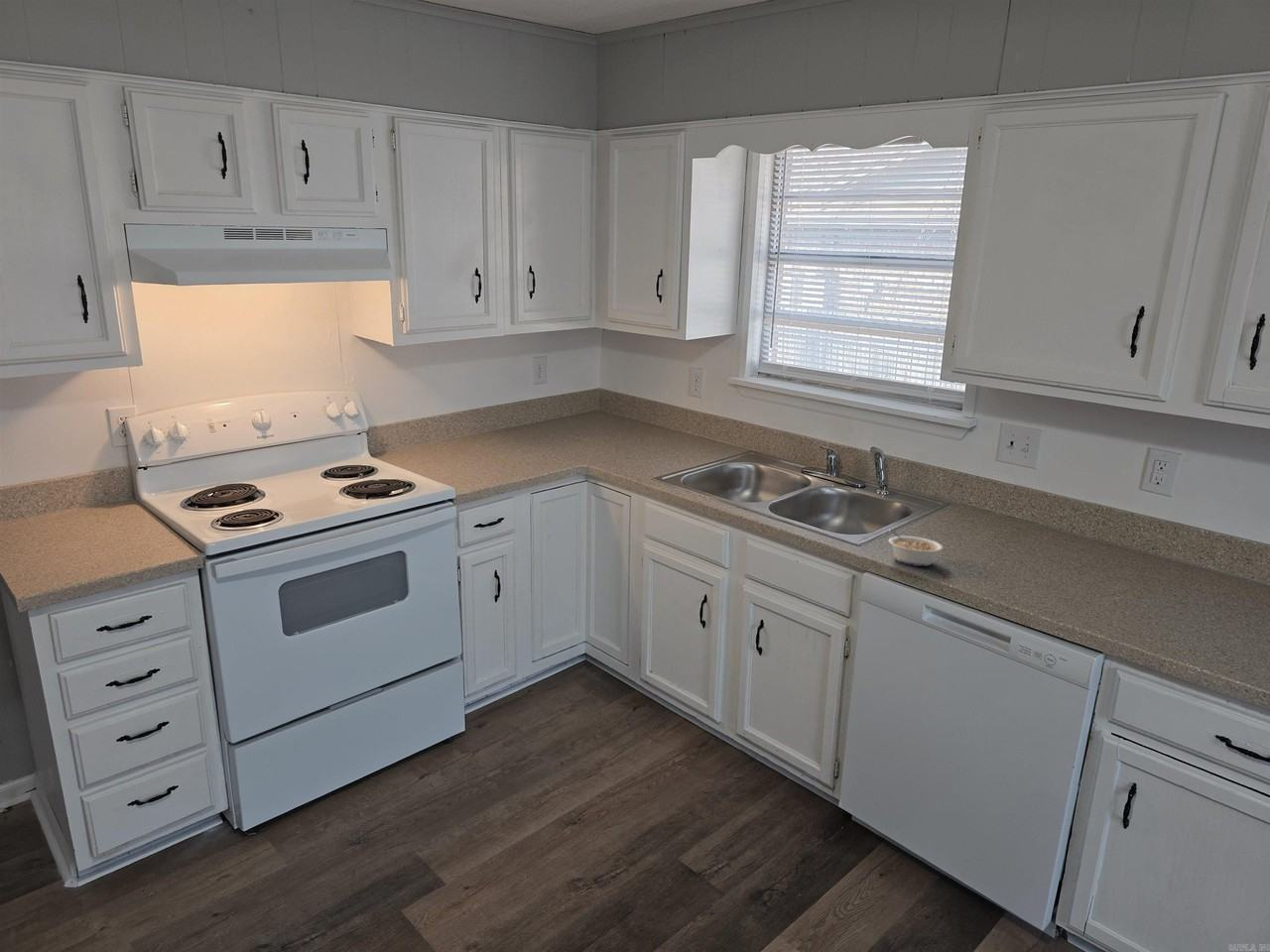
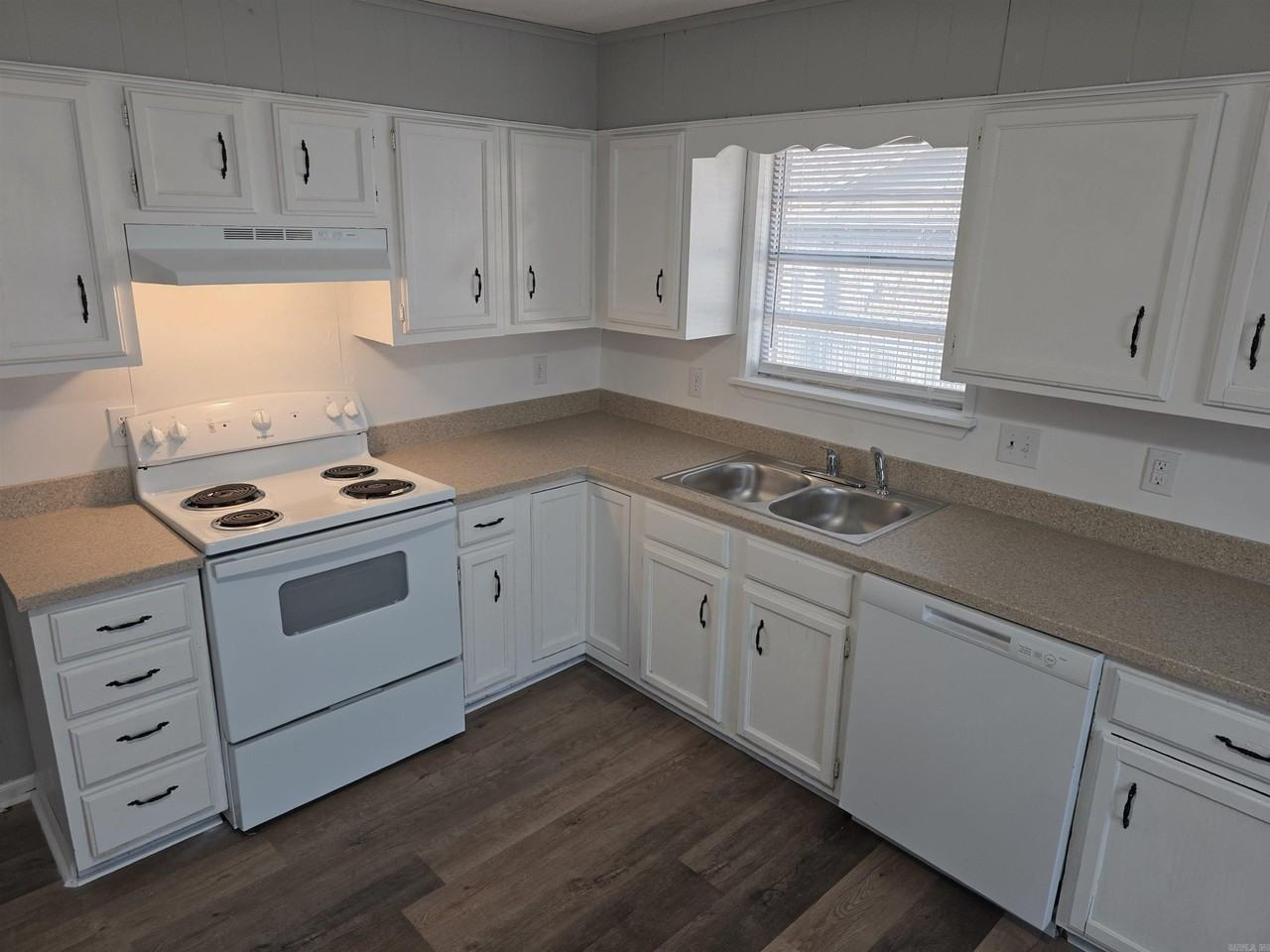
- legume [887,529,944,567]
